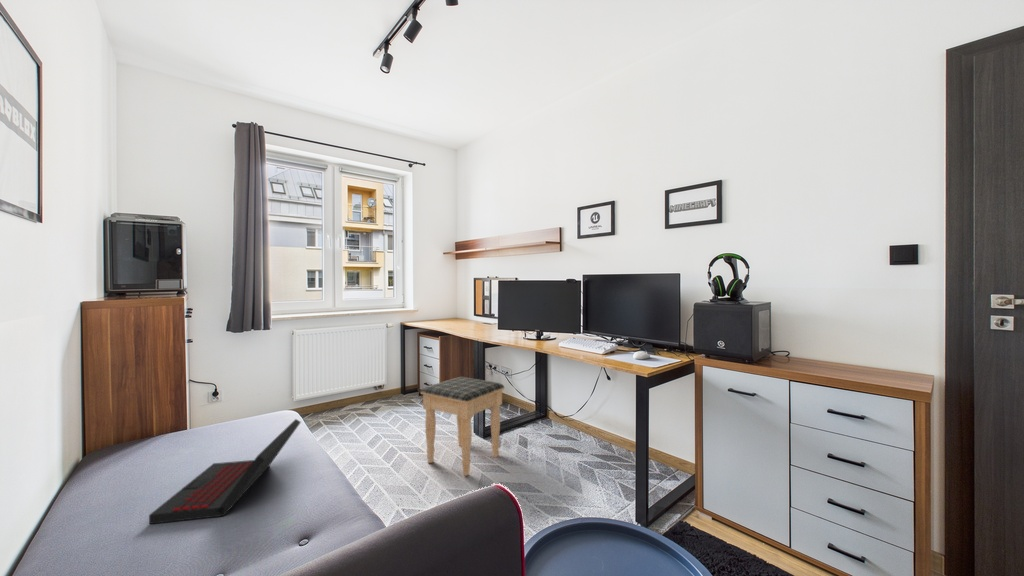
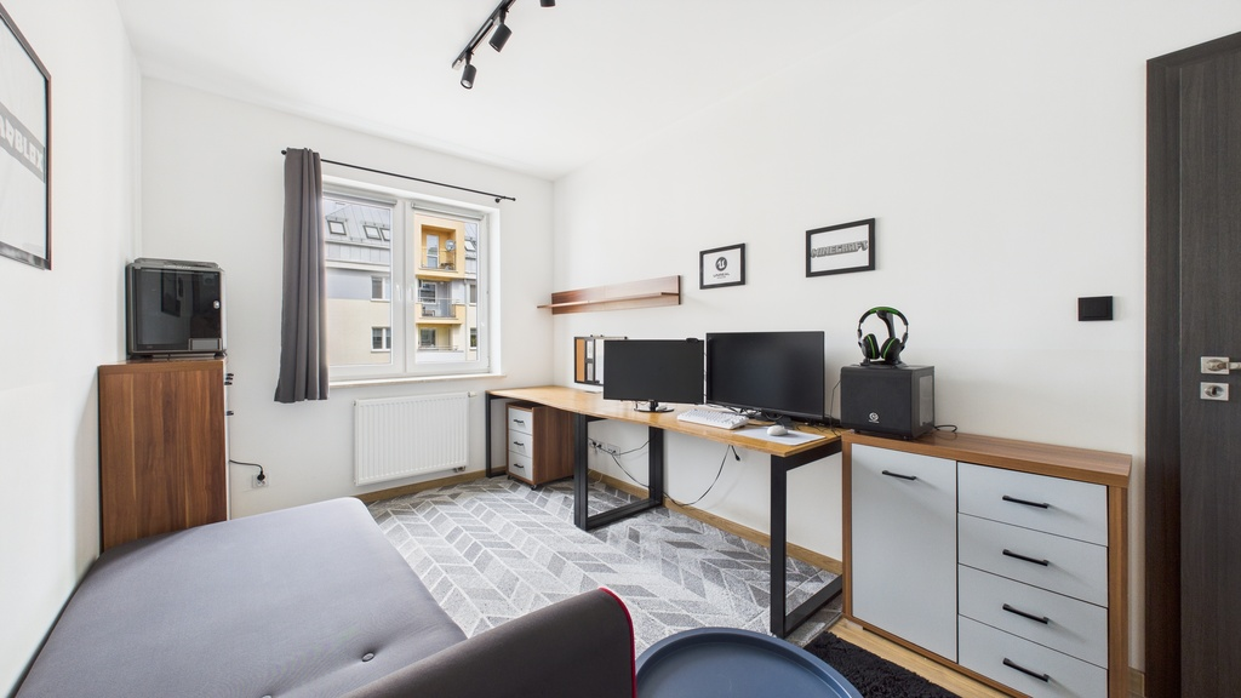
- laptop [148,418,302,525]
- footstool [420,376,505,476]
